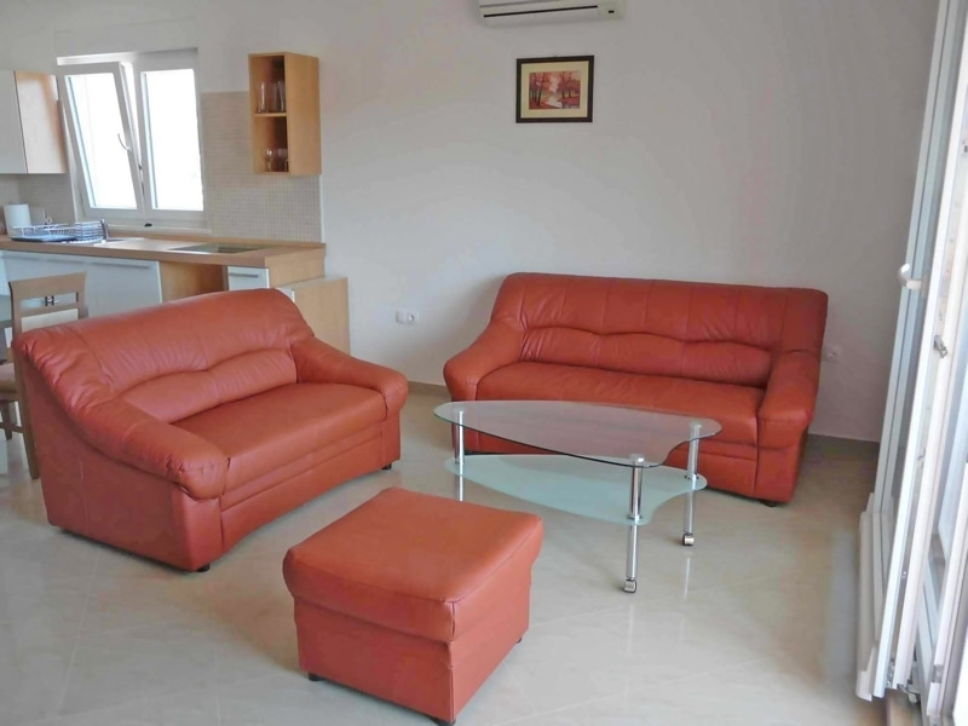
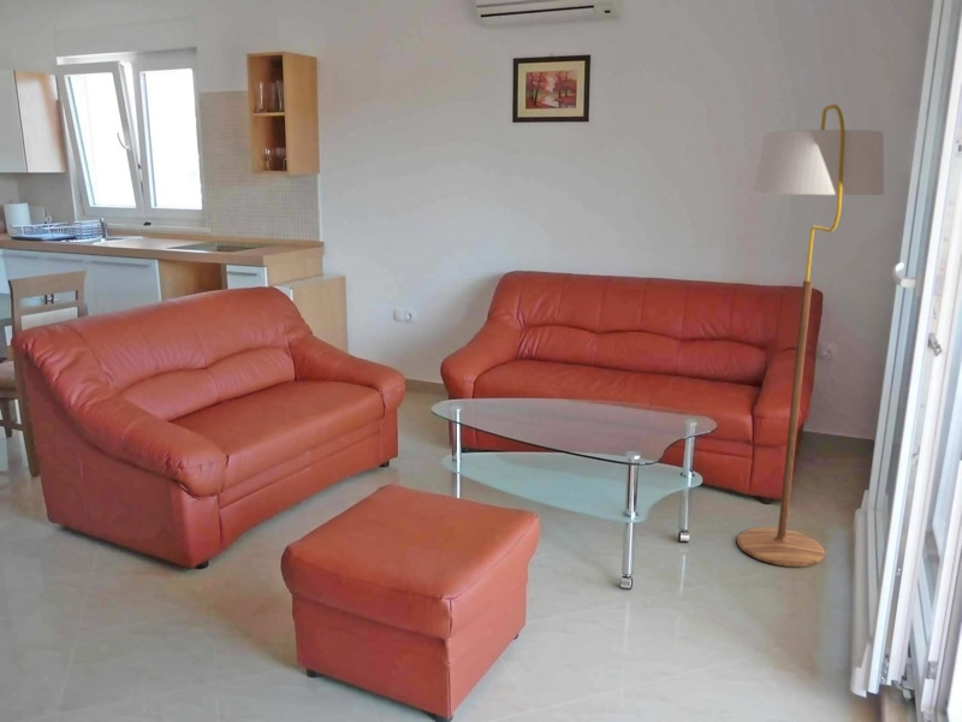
+ floor lamp [736,103,885,568]
